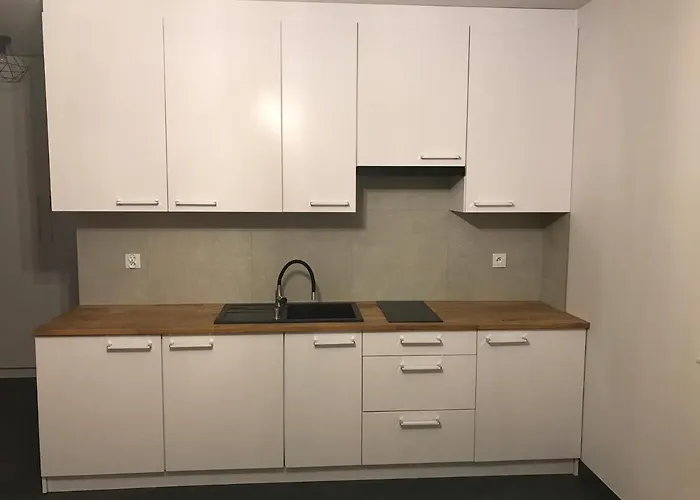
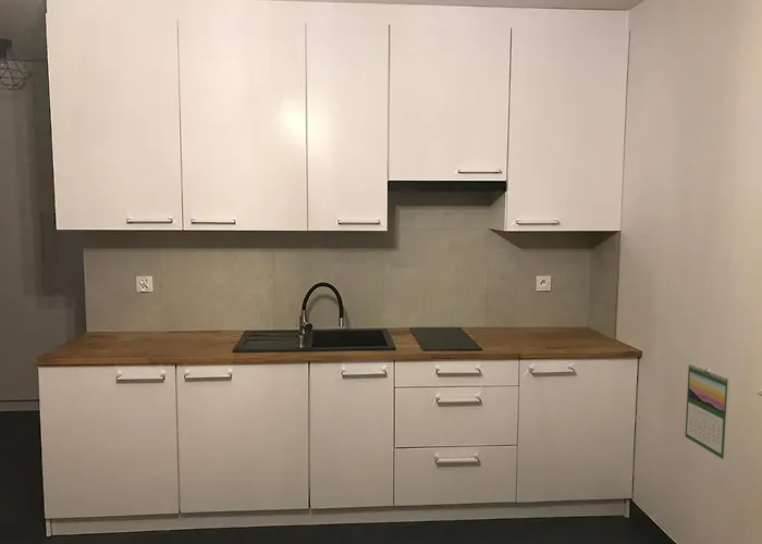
+ calendar [685,361,730,460]
